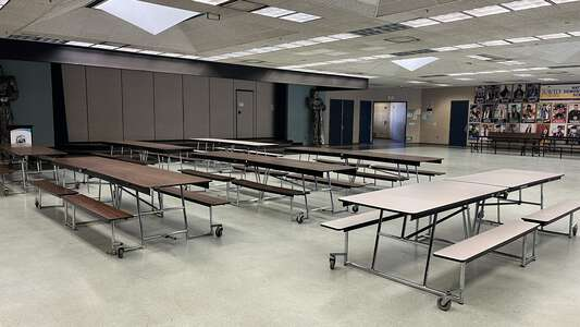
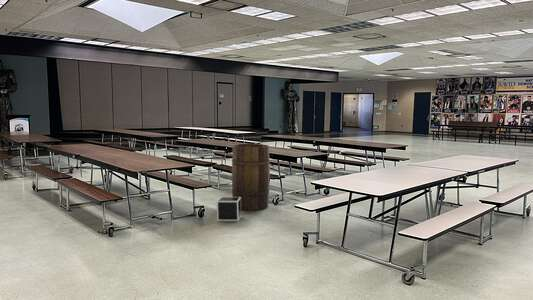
+ speaker [216,196,242,222]
+ wooden barrel [231,143,271,212]
